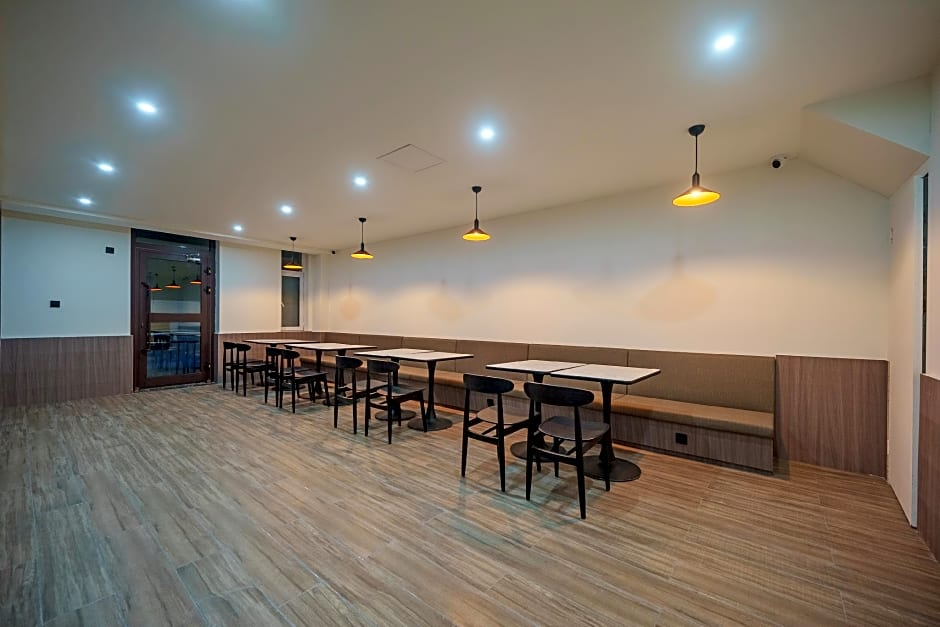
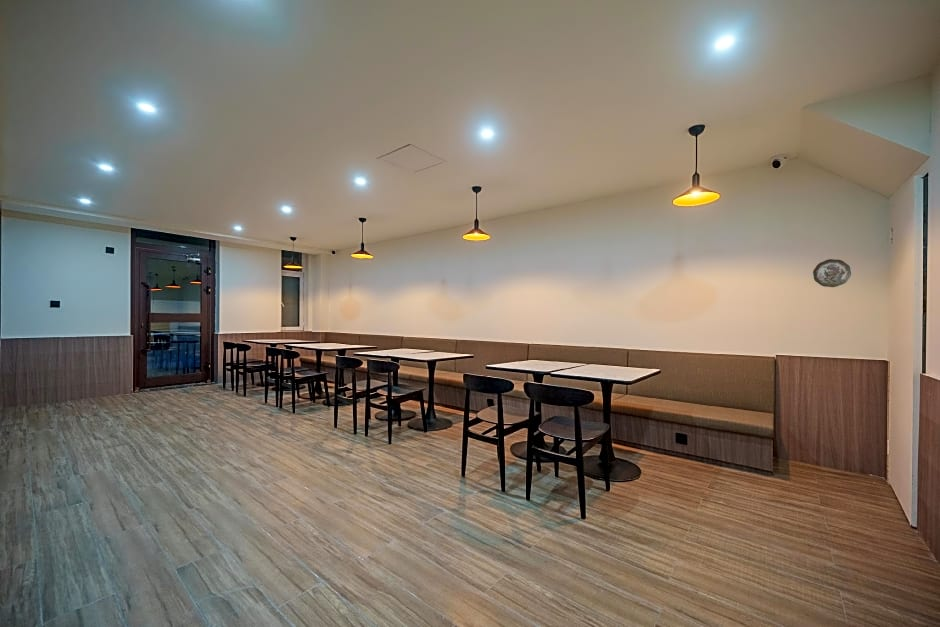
+ decorative plate [812,258,852,288]
